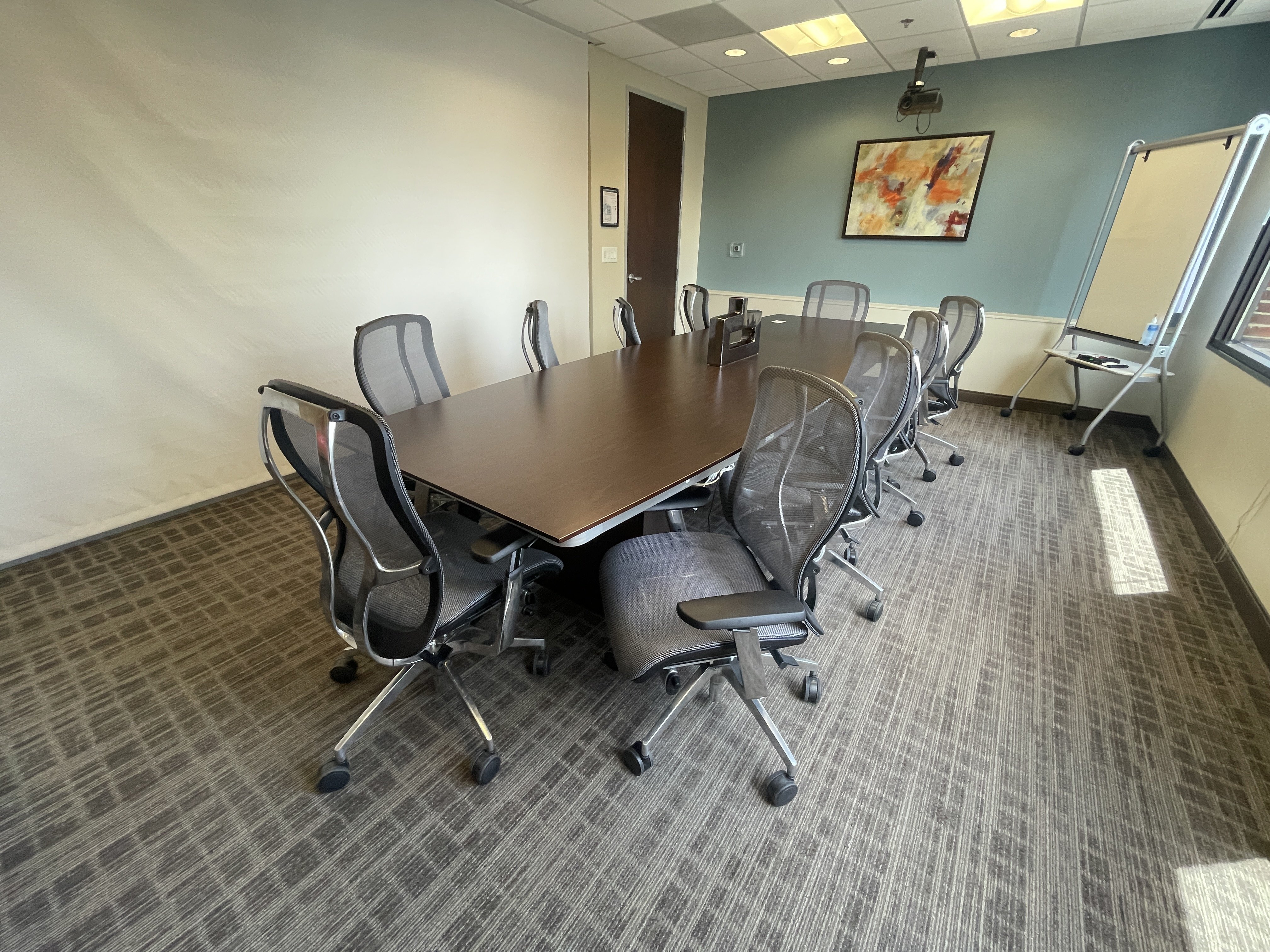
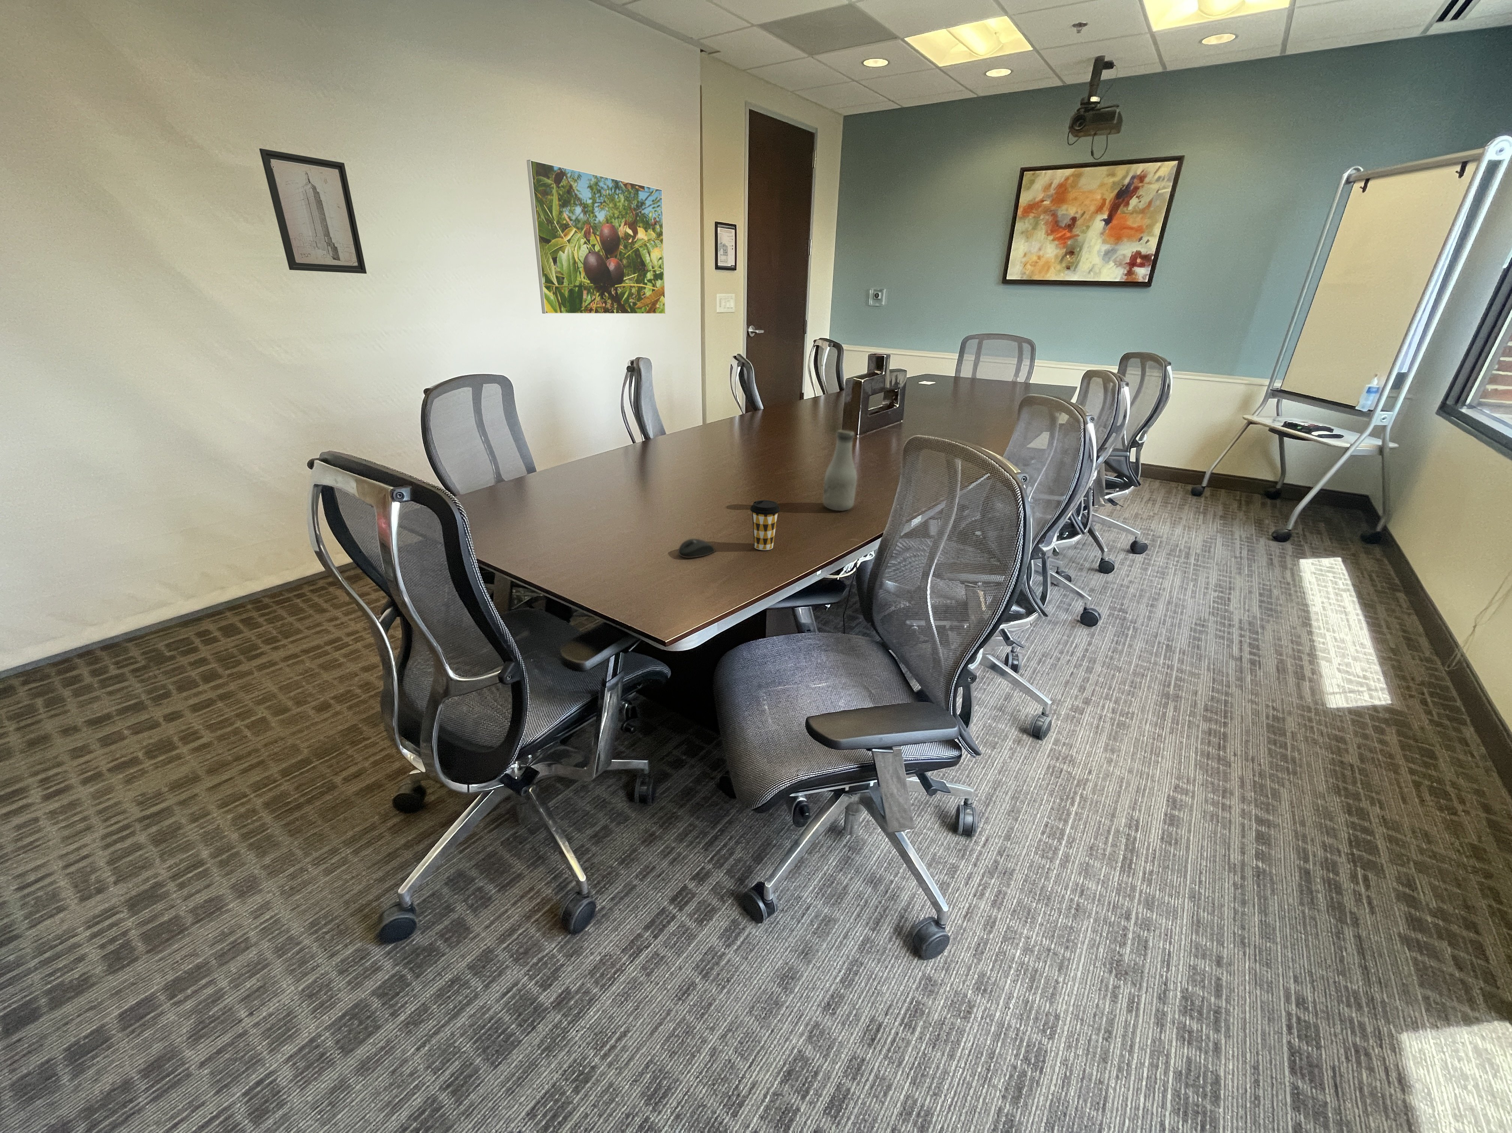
+ bottle [823,430,857,511]
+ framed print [526,159,666,314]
+ mouse [677,538,716,558]
+ wall art [258,148,367,274]
+ coffee cup [750,500,780,550]
